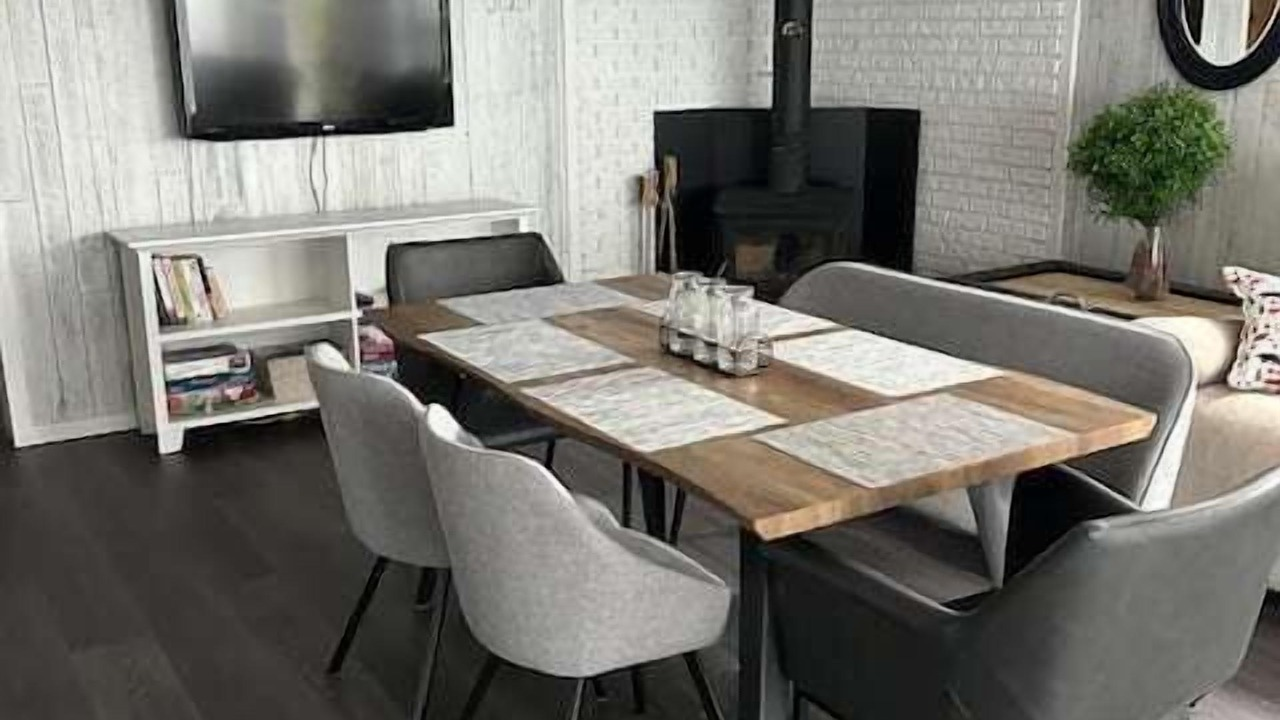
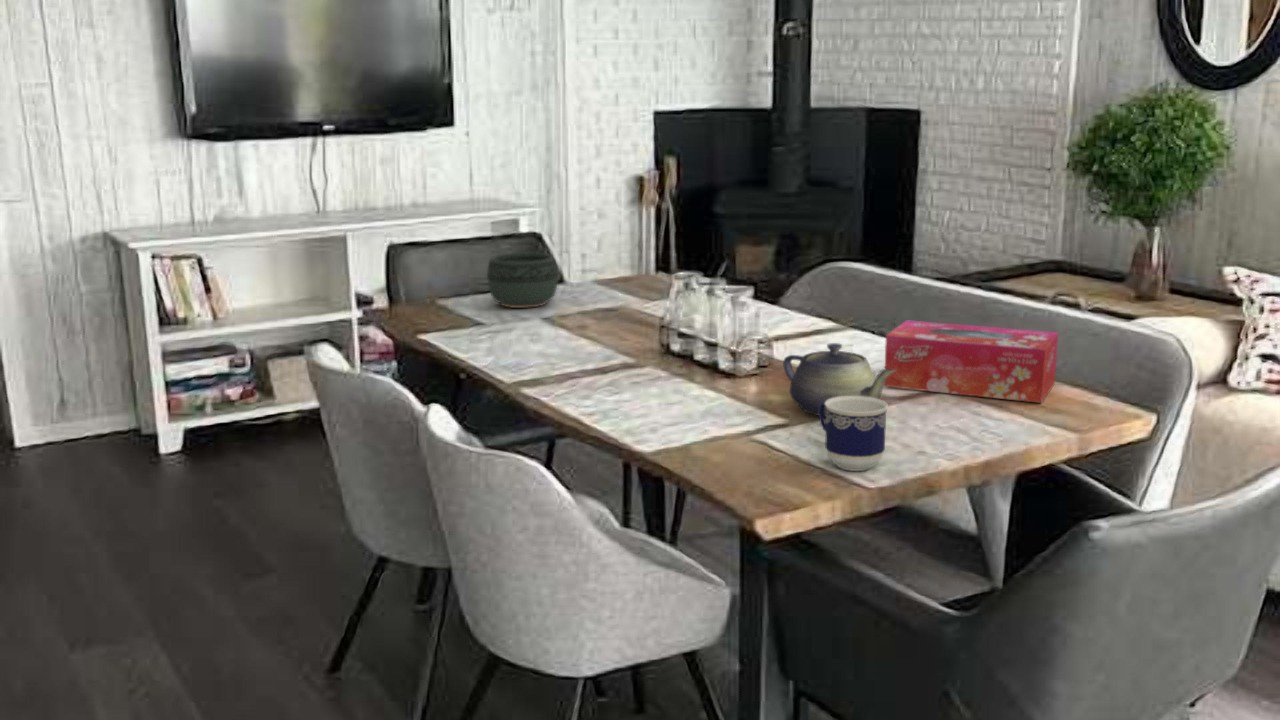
+ teapot [782,342,895,417]
+ bowl [486,252,559,309]
+ cup [818,396,889,472]
+ tissue box [884,319,1059,404]
